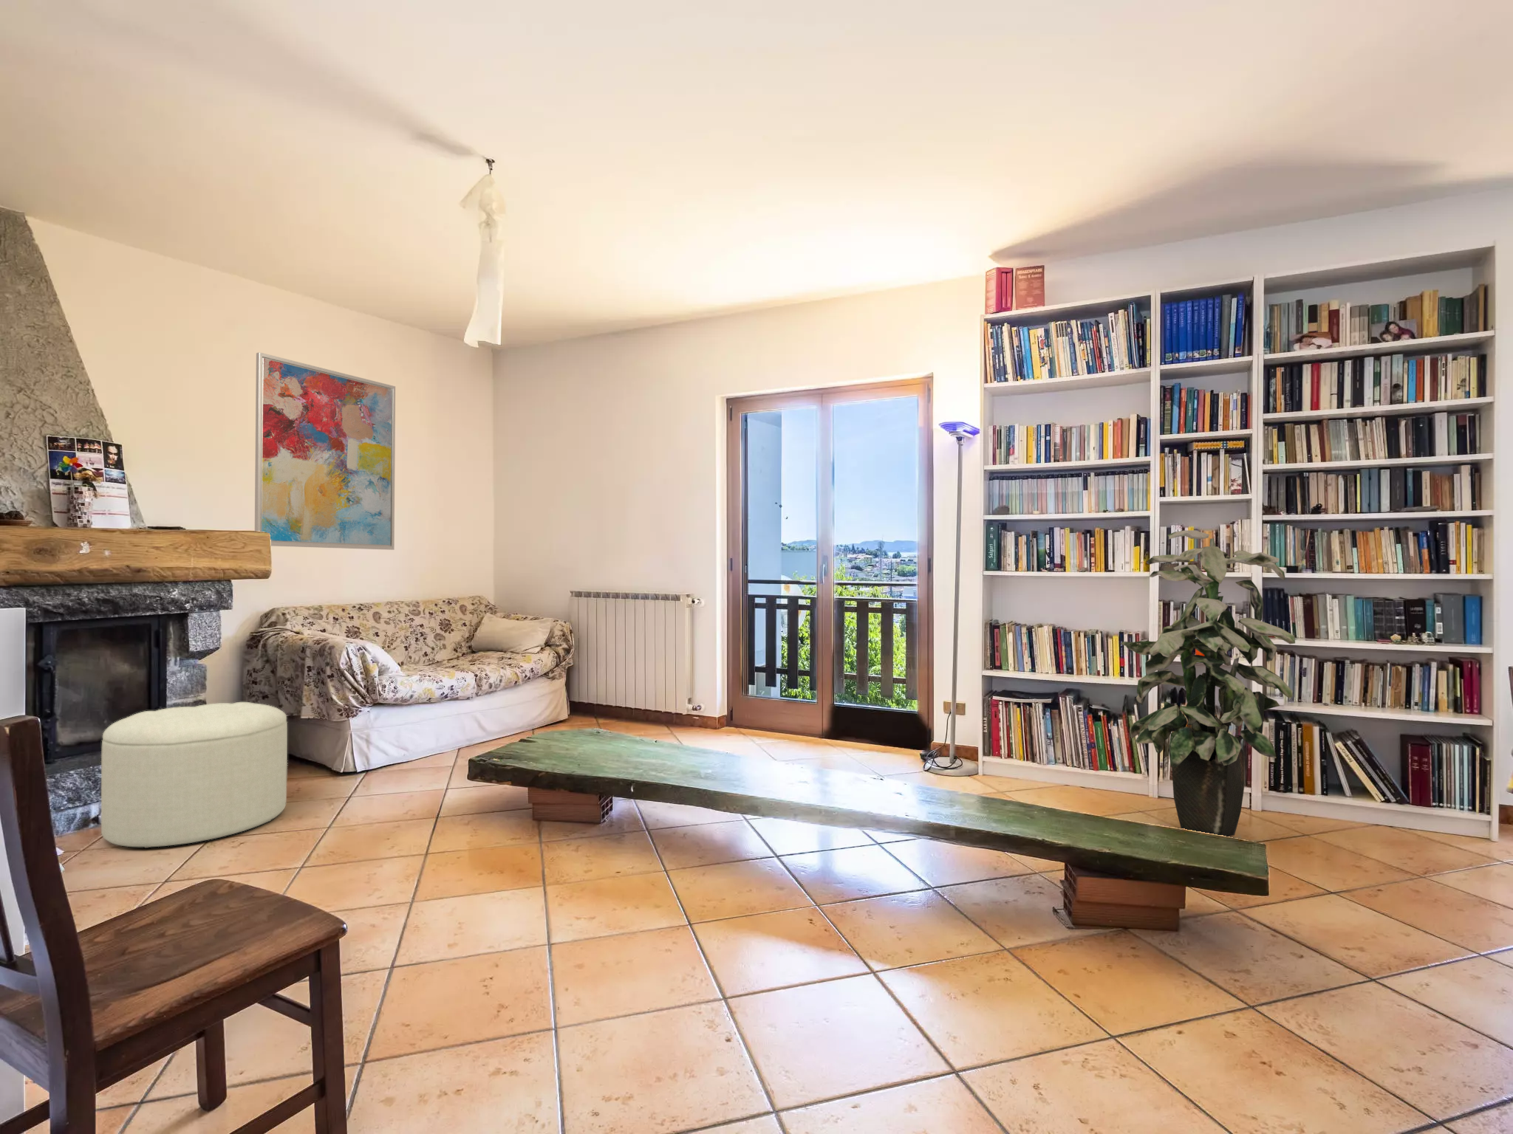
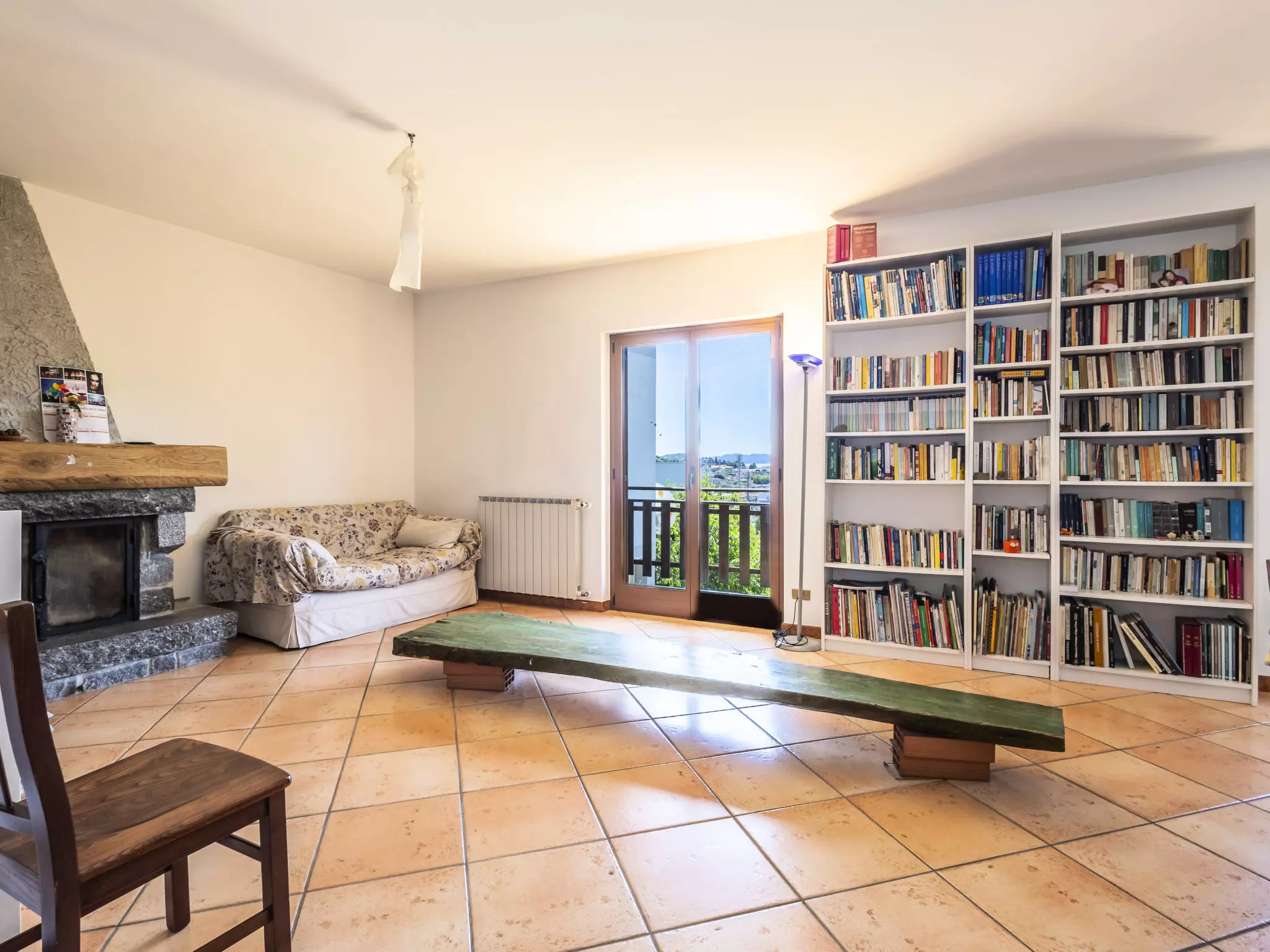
- ottoman [100,702,288,849]
- indoor plant [1120,529,1296,837]
- wall art [254,351,396,550]
